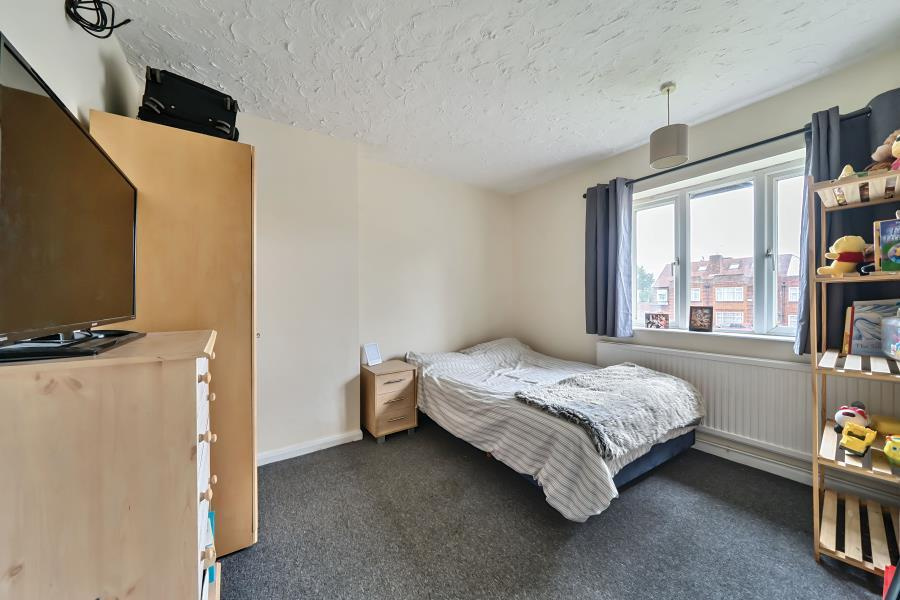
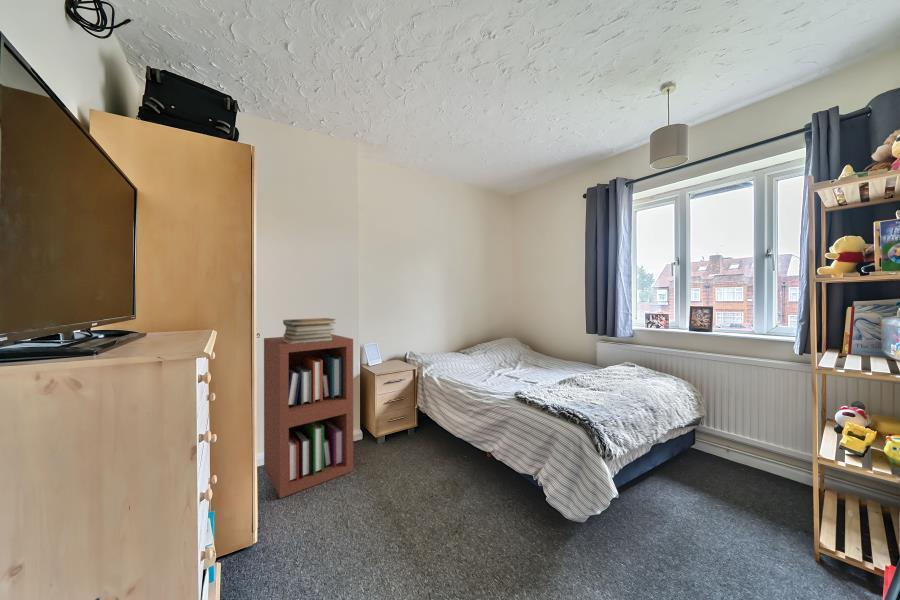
+ bookshelf [263,333,354,499]
+ book stack [282,317,337,344]
